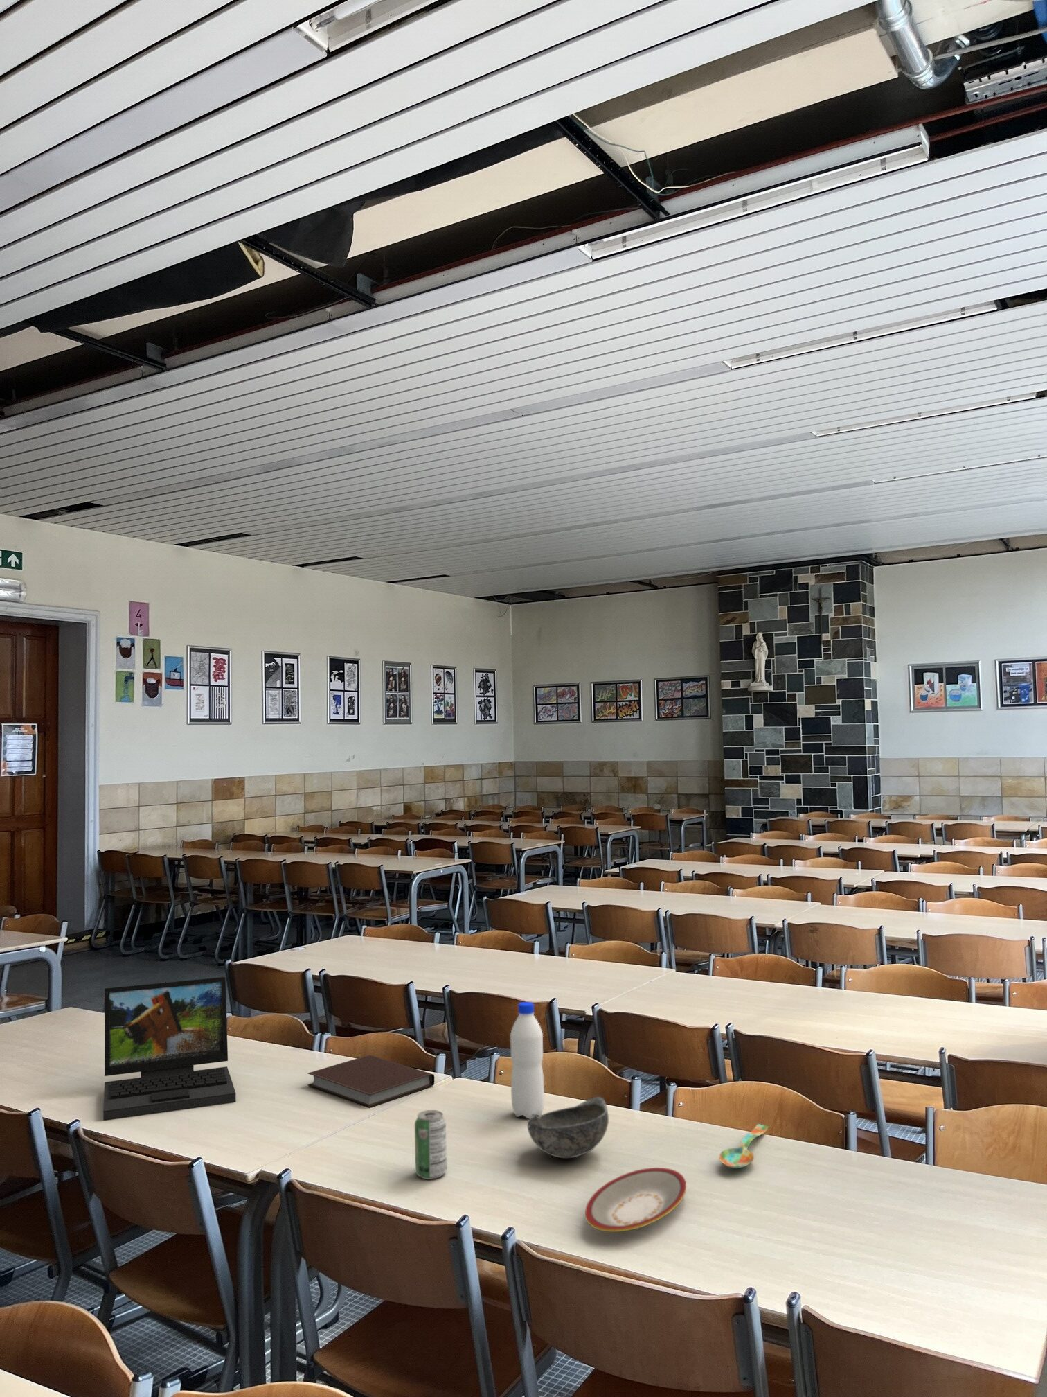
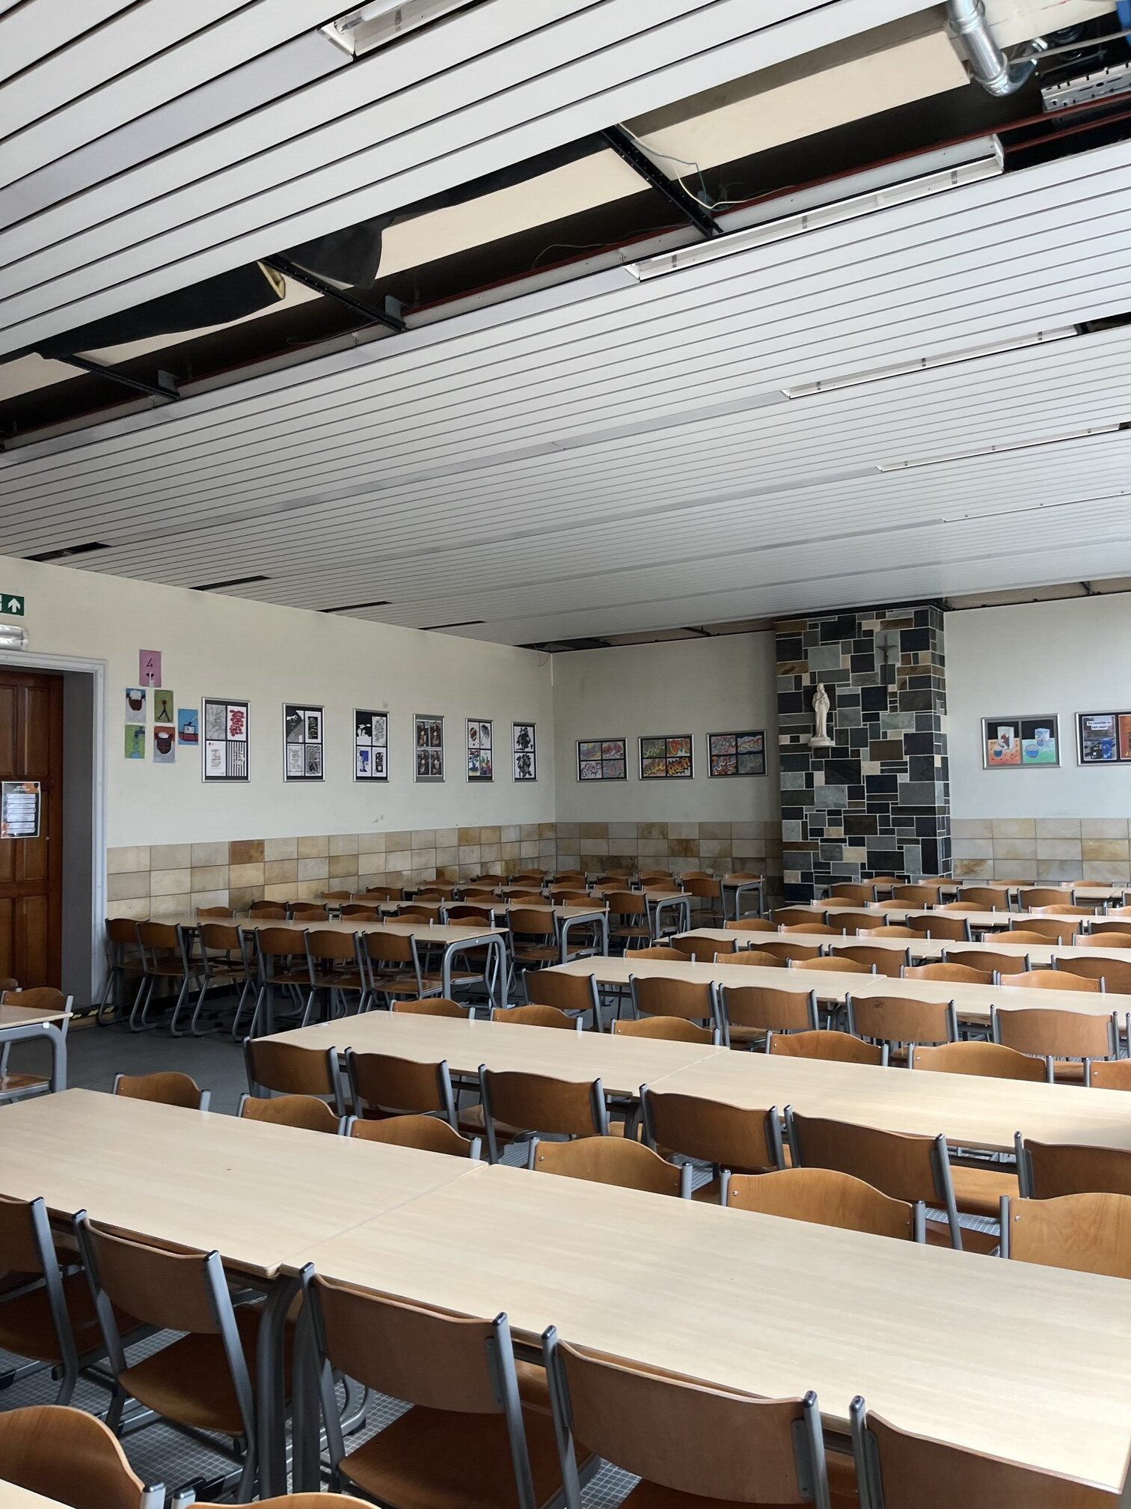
- beverage can [415,1110,448,1180]
- plate [584,1167,687,1233]
- water bottle [509,1001,545,1119]
- spoon [719,1123,770,1169]
- notebook [307,1055,434,1109]
- bowl [527,1096,609,1158]
- laptop [102,977,236,1121]
